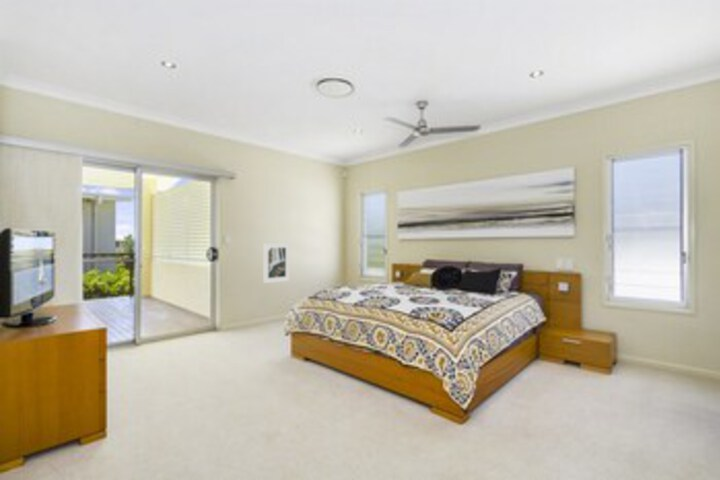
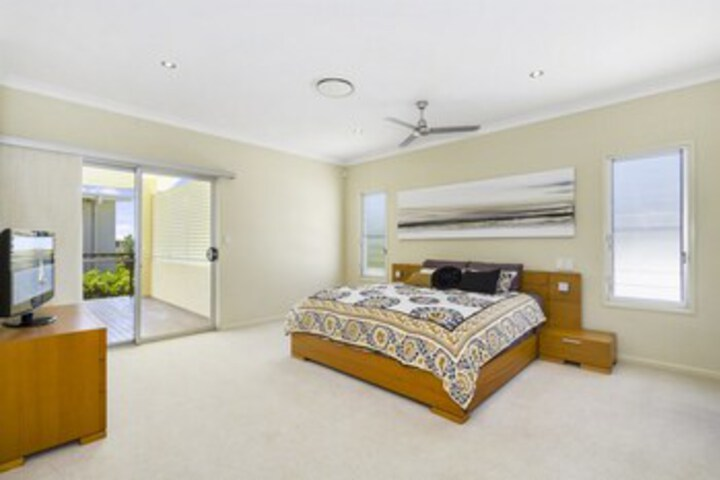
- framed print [262,242,291,284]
